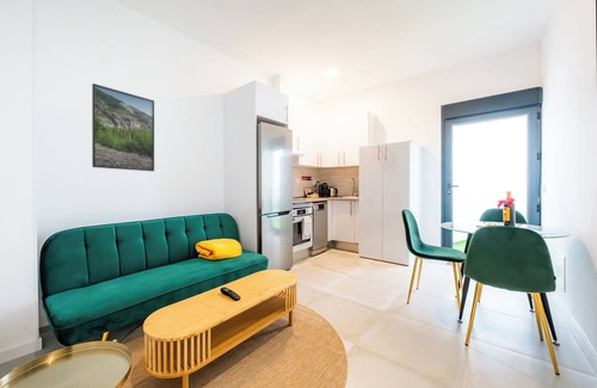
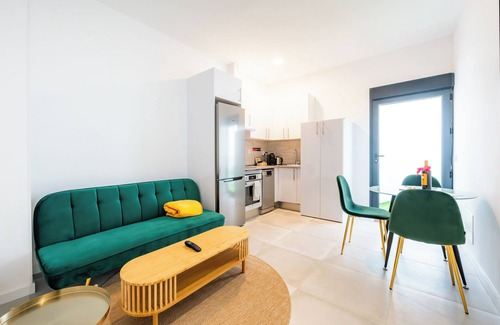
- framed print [91,82,155,172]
